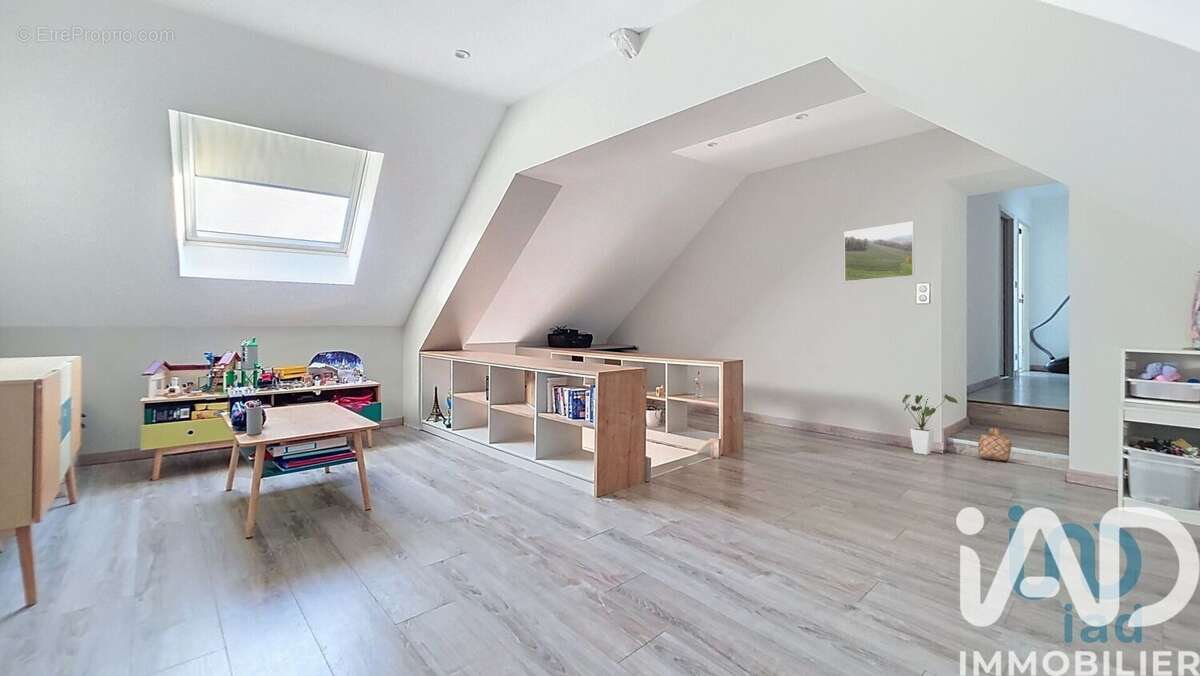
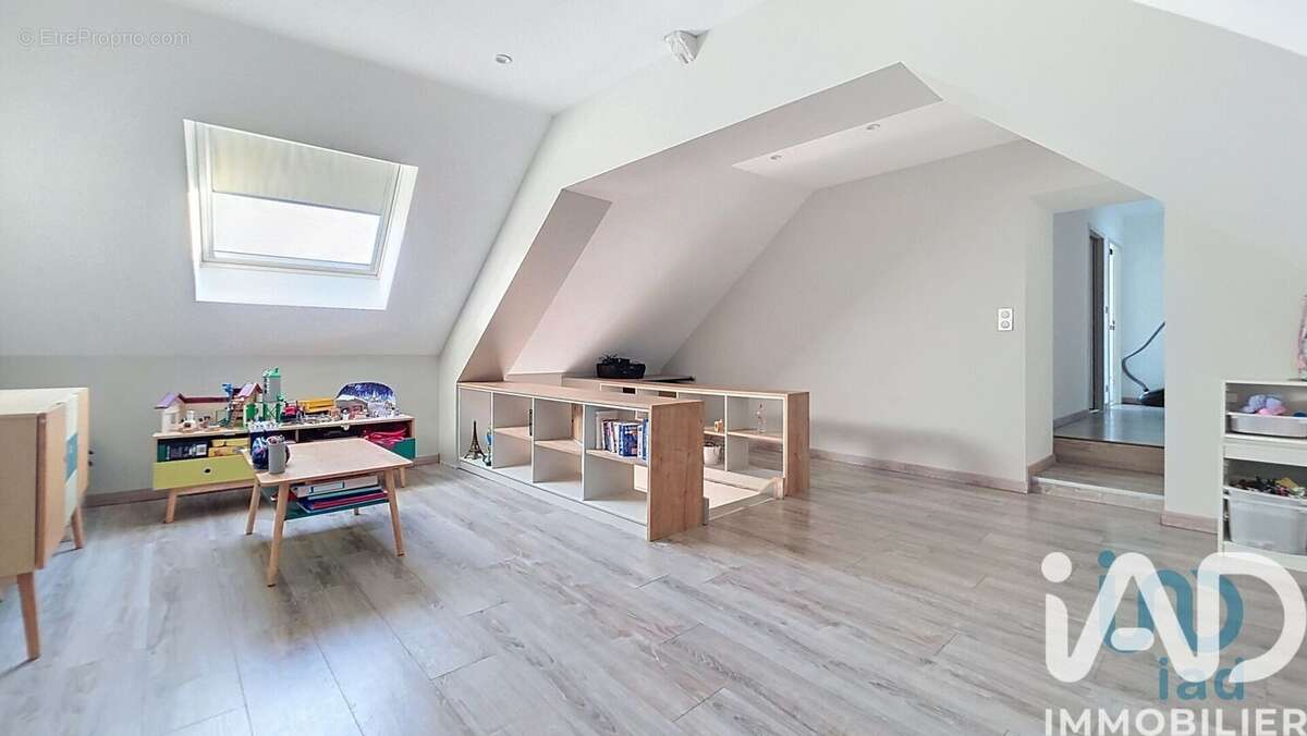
- basket [977,427,1013,462]
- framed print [843,220,915,283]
- house plant [902,393,959,456]
